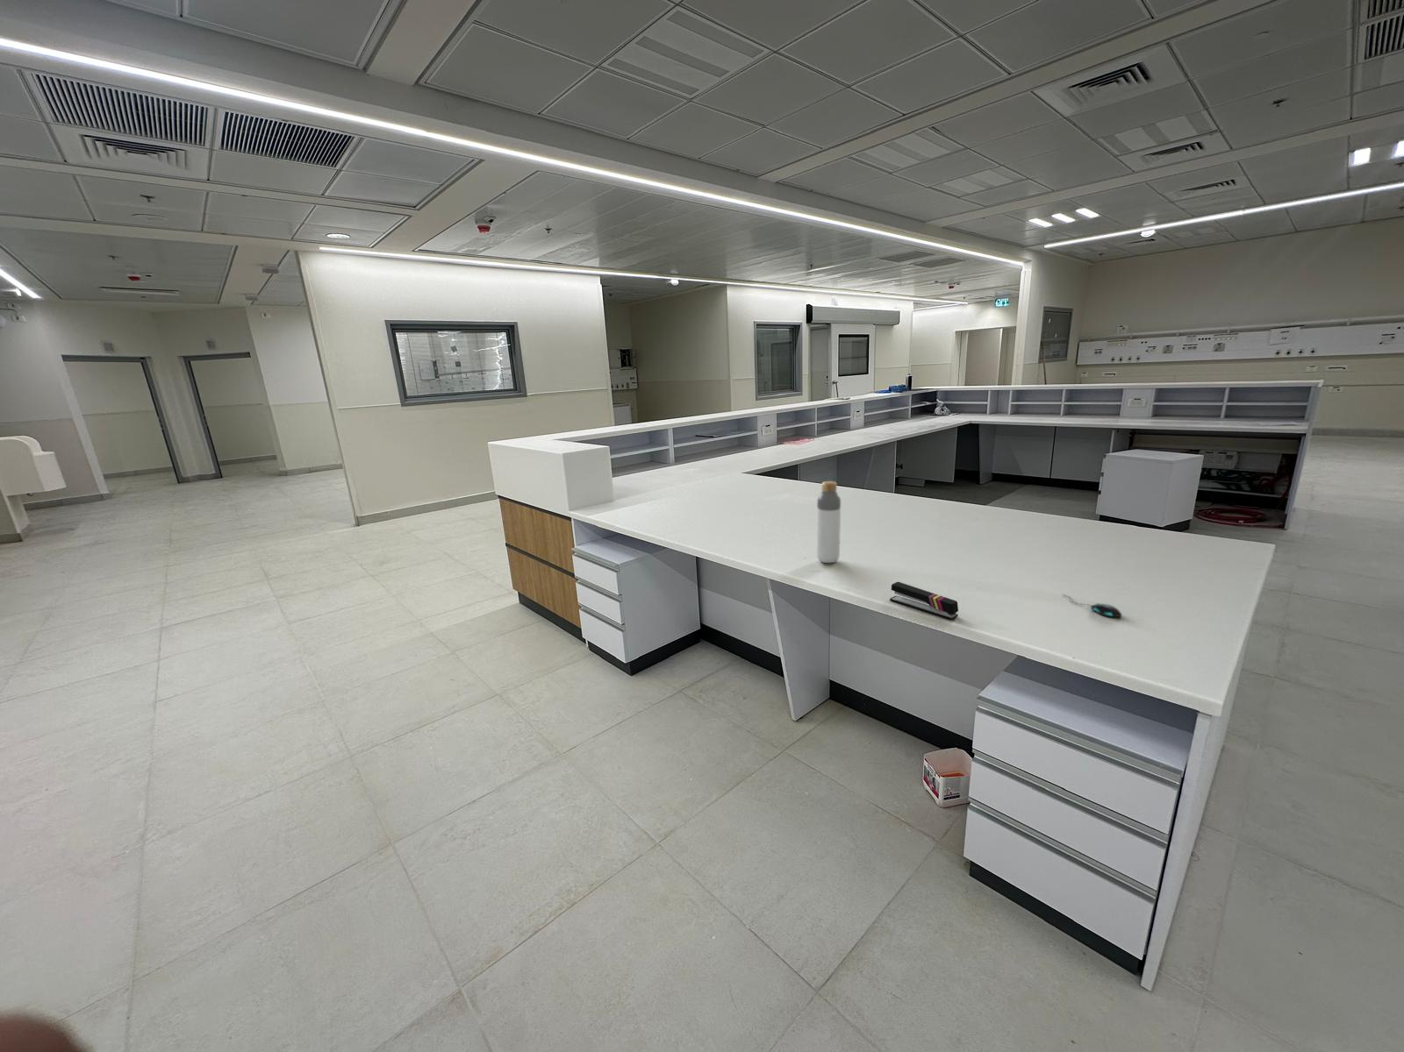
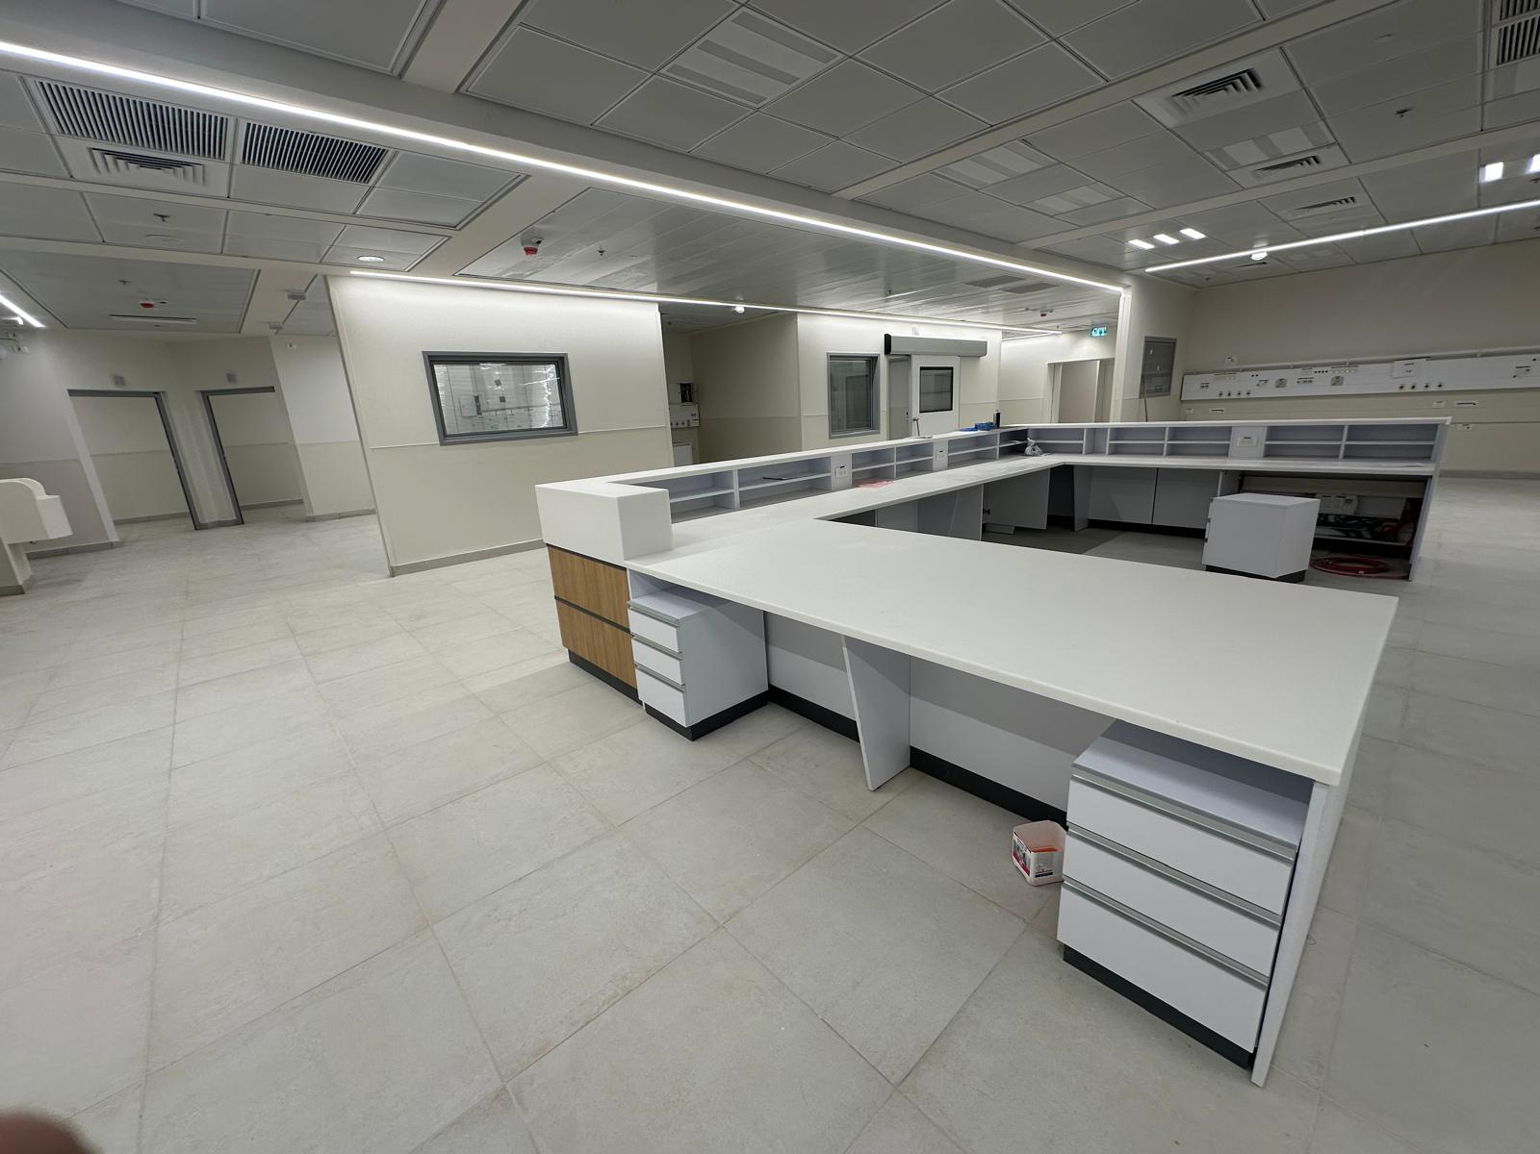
- stapler [889,581,960,621]
- mouse [1061,593,1122,618]
- bottle [816,481,841,564]
